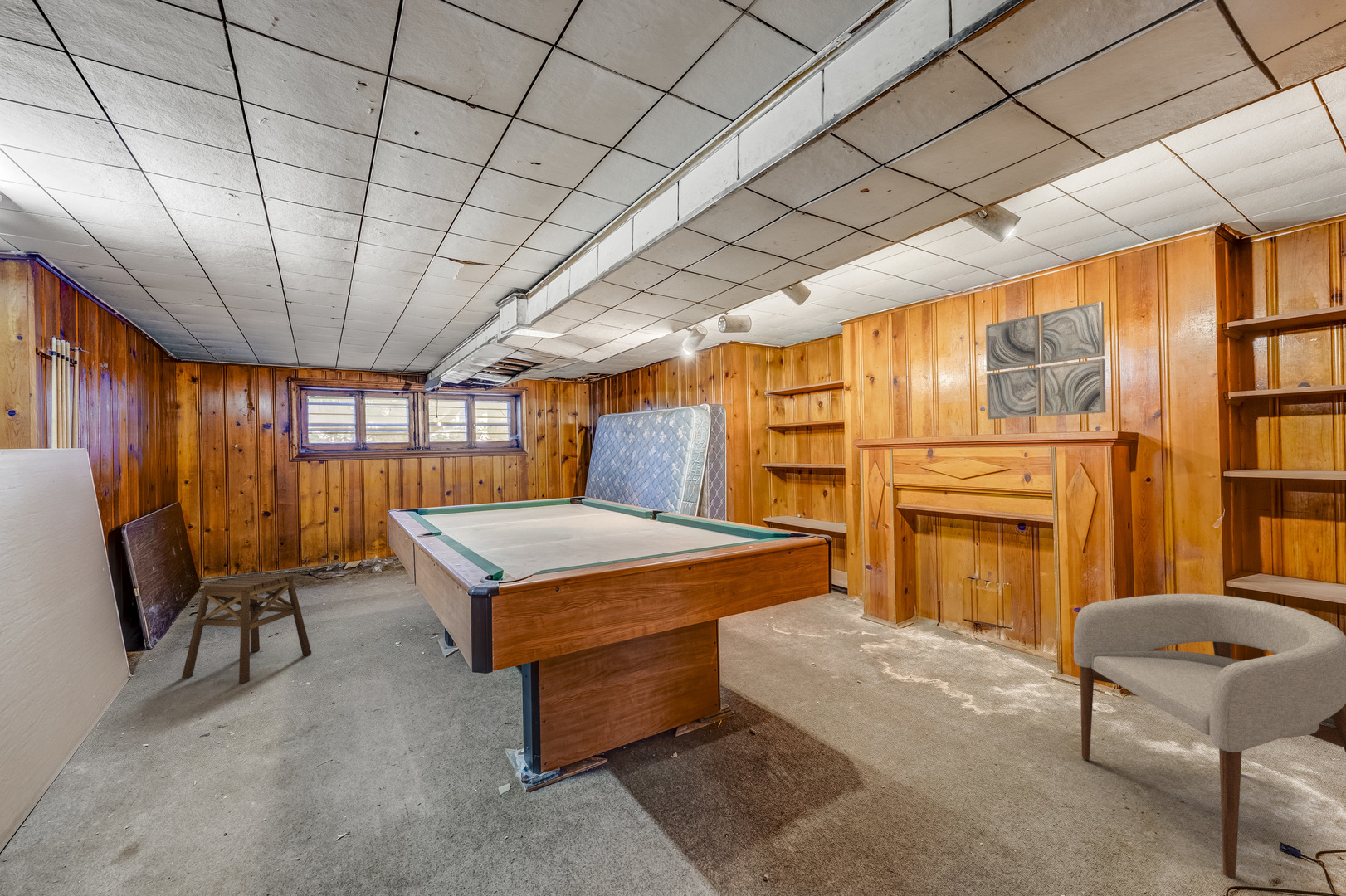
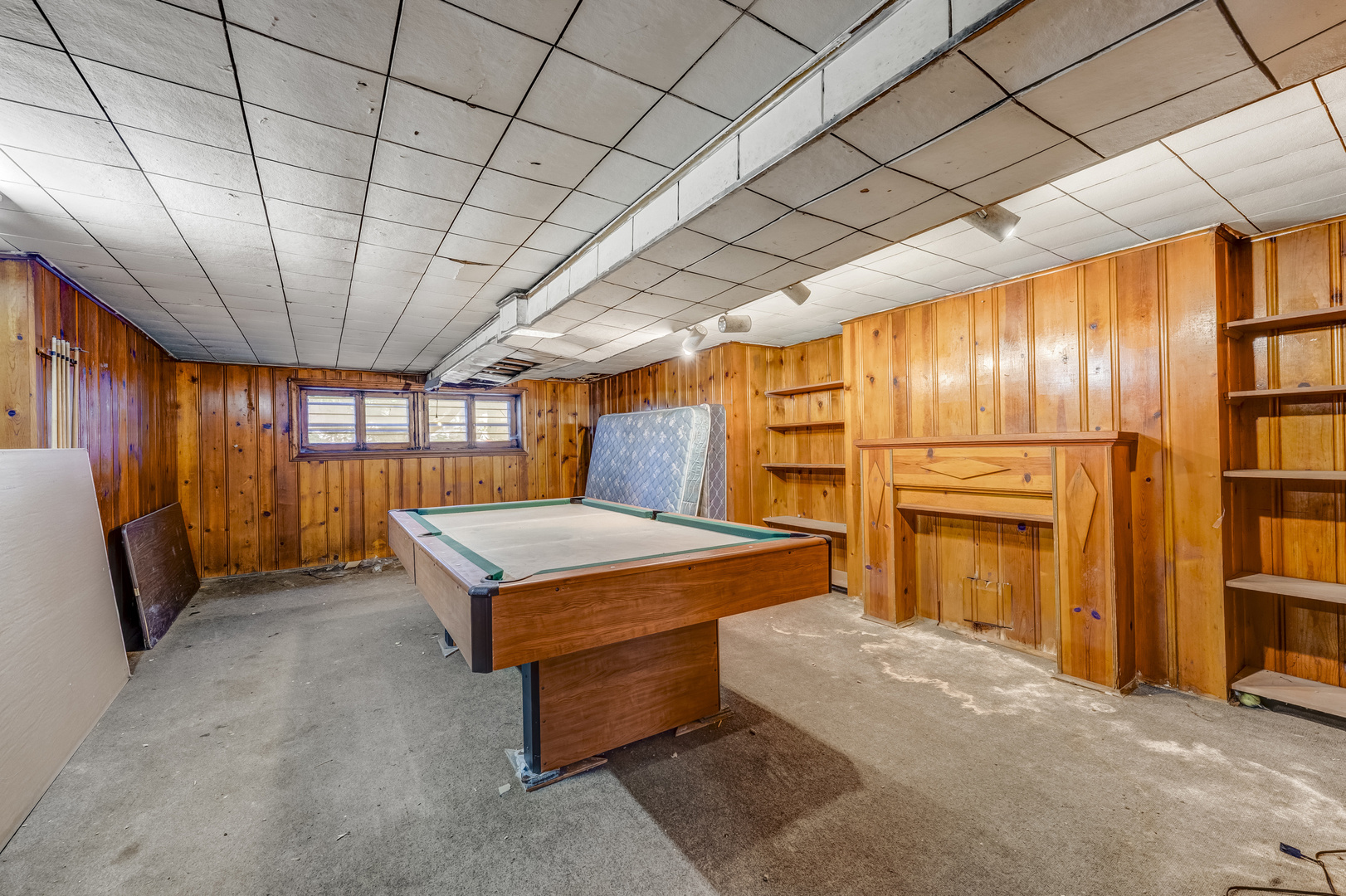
- armchair [1073,593,1346,879]
- wall art [985,301,1106,420]
- stool [181,573,312,684]
